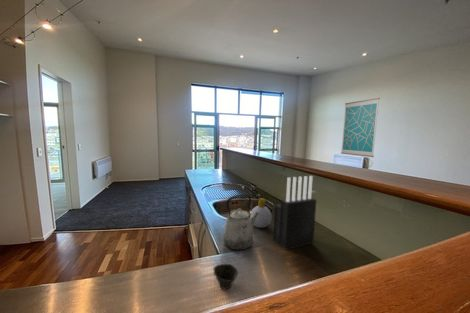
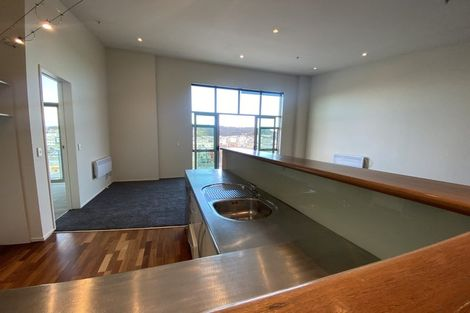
- kettle [222,193,259,251]
- knife block [272,175,317,251]
- wall art [340,97,381,158]
- cup [213,263,239,290]
- soap bottle [249,197,273,229]
